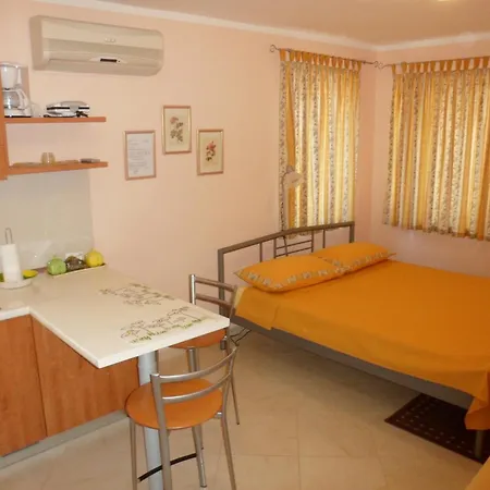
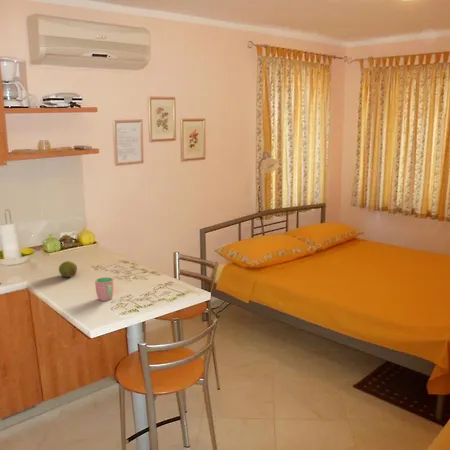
+ fruit [58,260,78,278]
+ cup [94,276,115,302]
